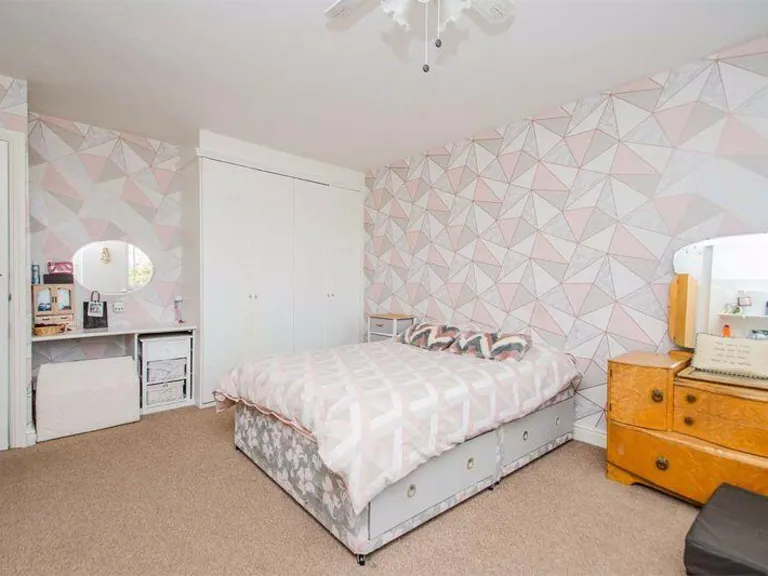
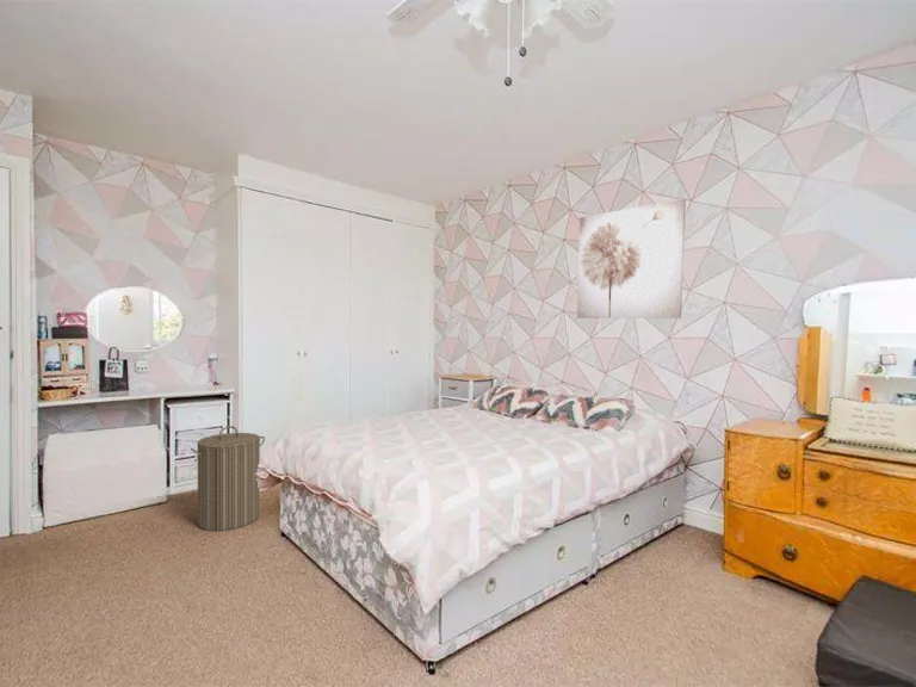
+ wall art [576,198,687,320]
+ laundry hamper [190,425,266,532]
